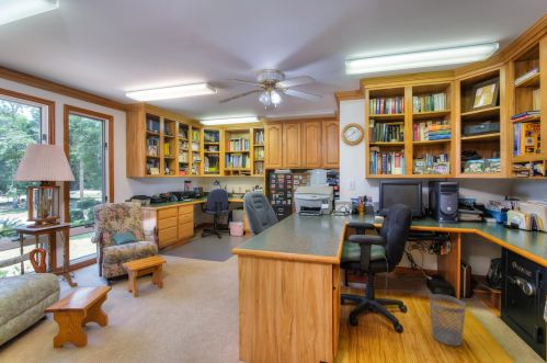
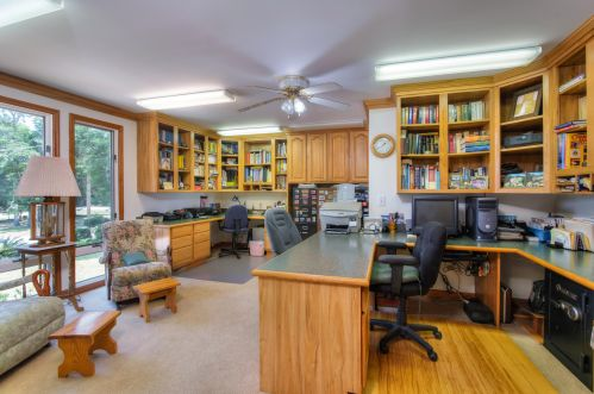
- wastebasket [429,293,467,348]
